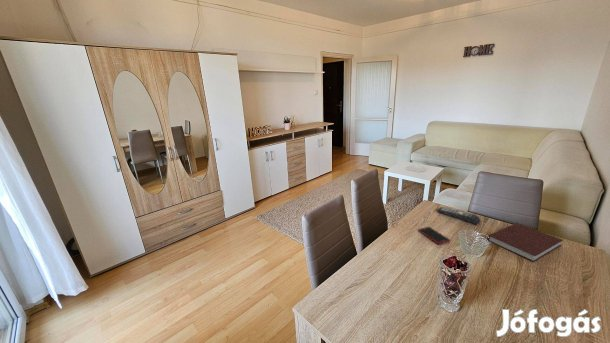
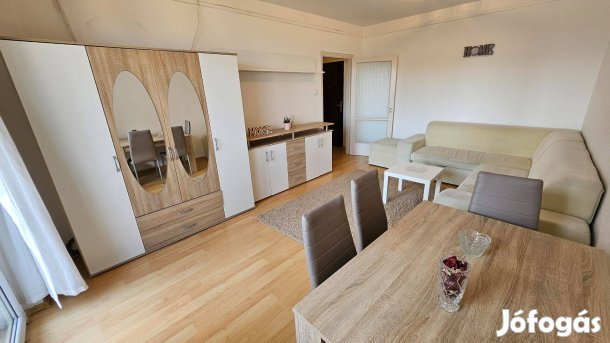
- remote control [436,206,481,226]
- notebook [487,222,564,263]
- cell phone [417,226,451,246]
